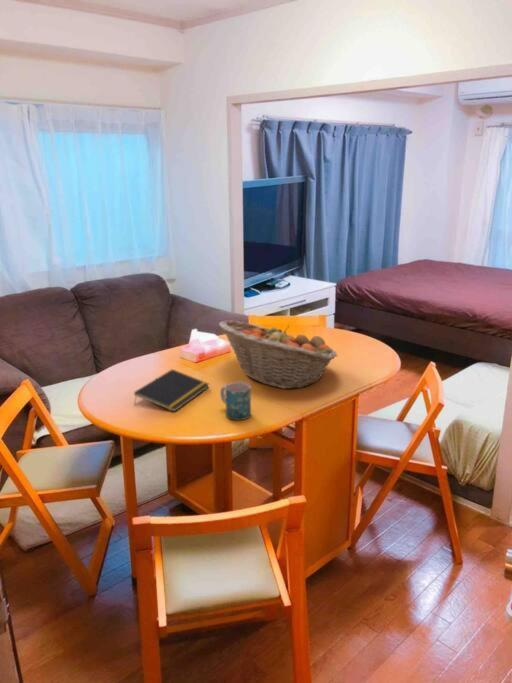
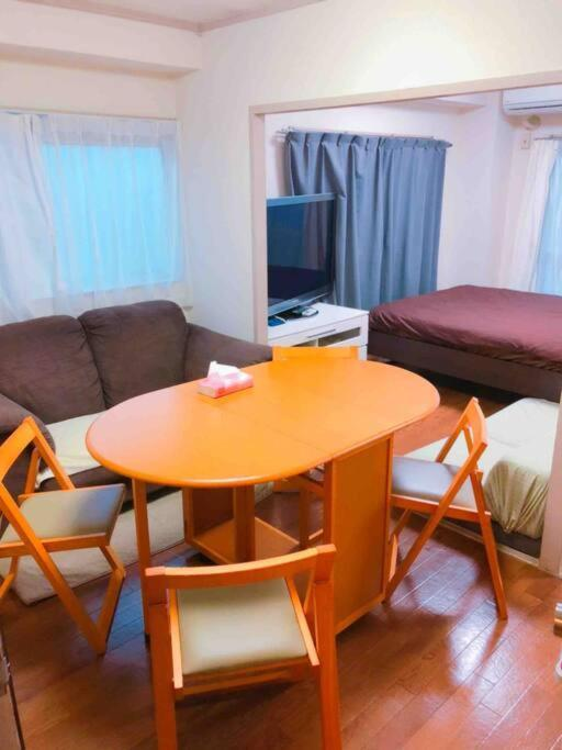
- notepad [133,368,210,413]
- mug [219,381,252,421]
- fruit basket [218,319,338,390]
